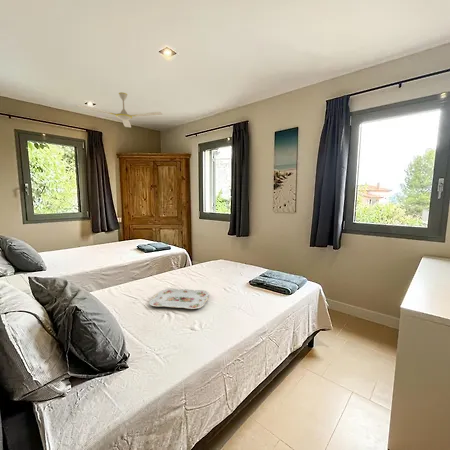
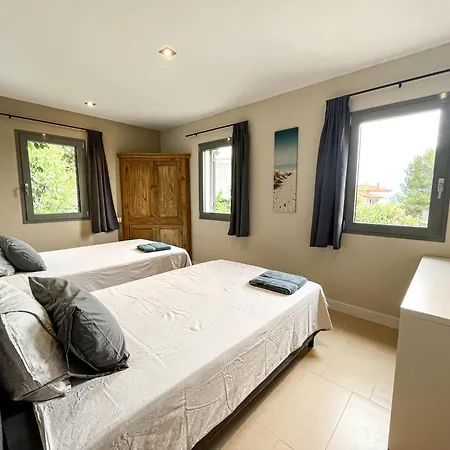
- ceiling fan [76,91,163,128]
- serving tray [148,287,210,310]
